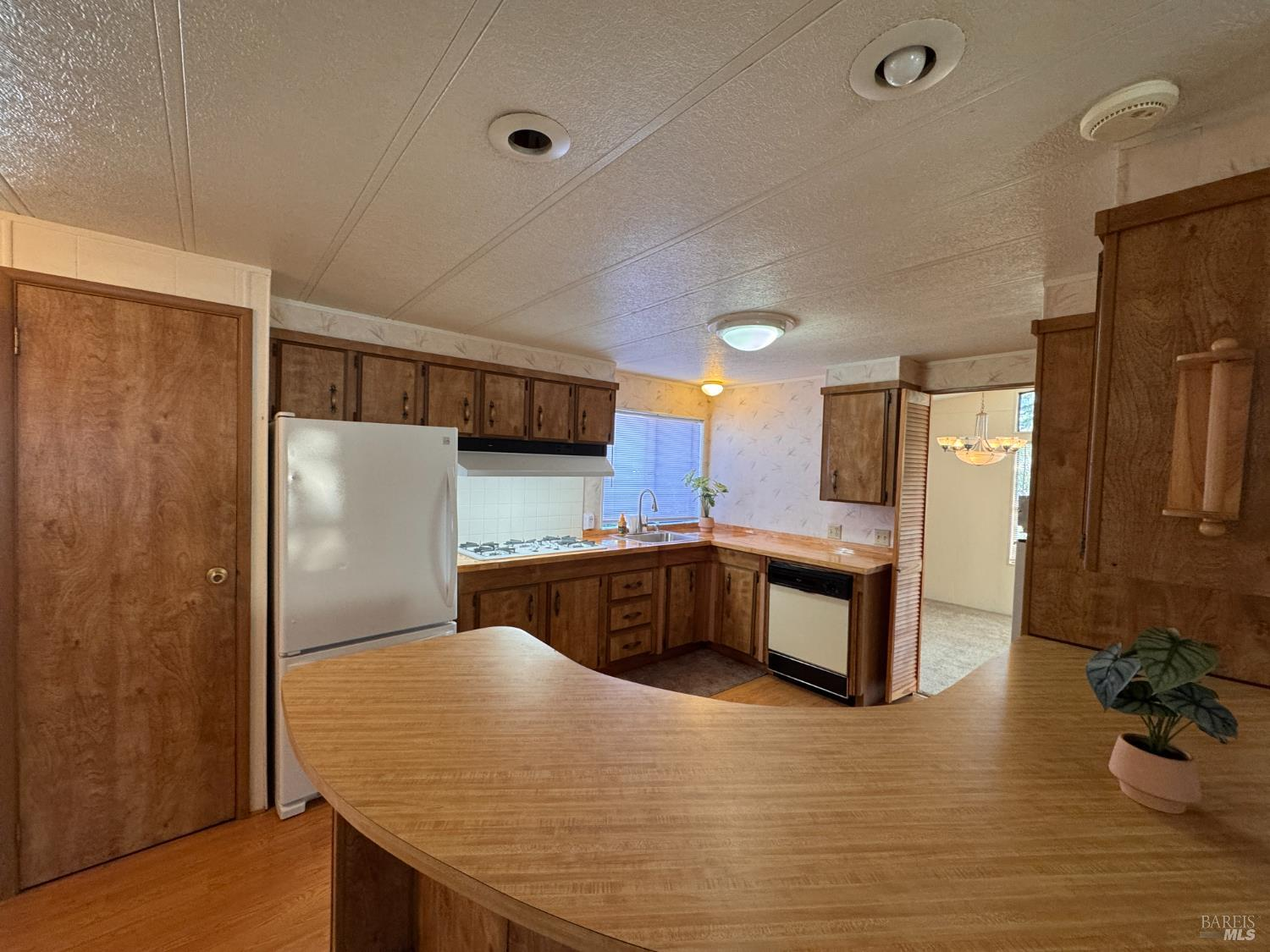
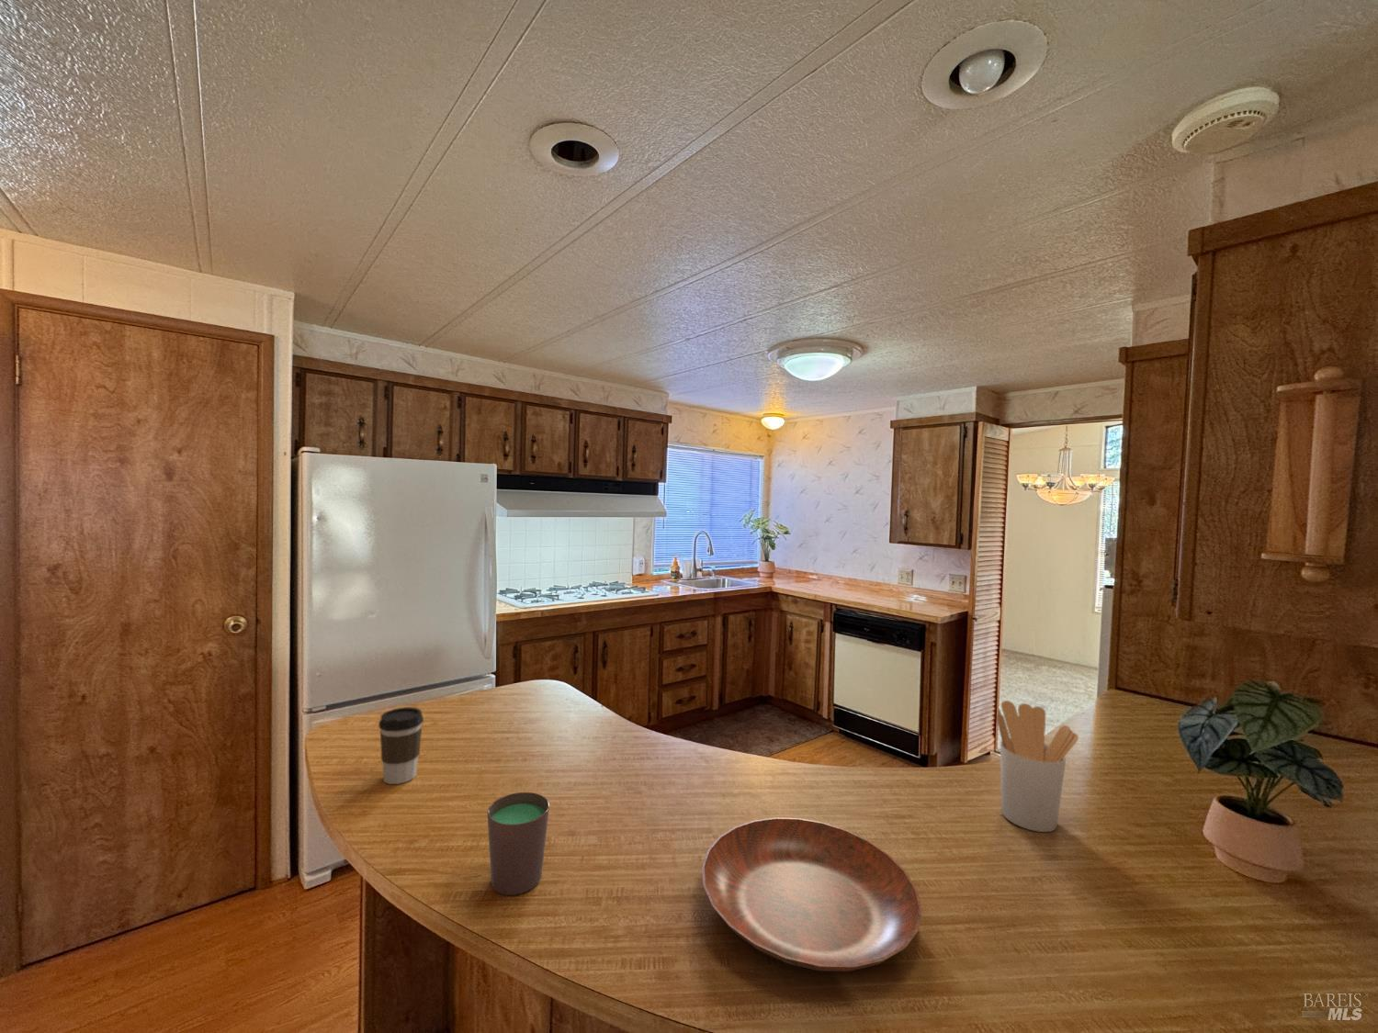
+ cup [486,791,550,896]
+ bowl [701,816,923,972]
+ coffee cup [378,706,424,786]
+ utensil holder [996,700,1080,833]
